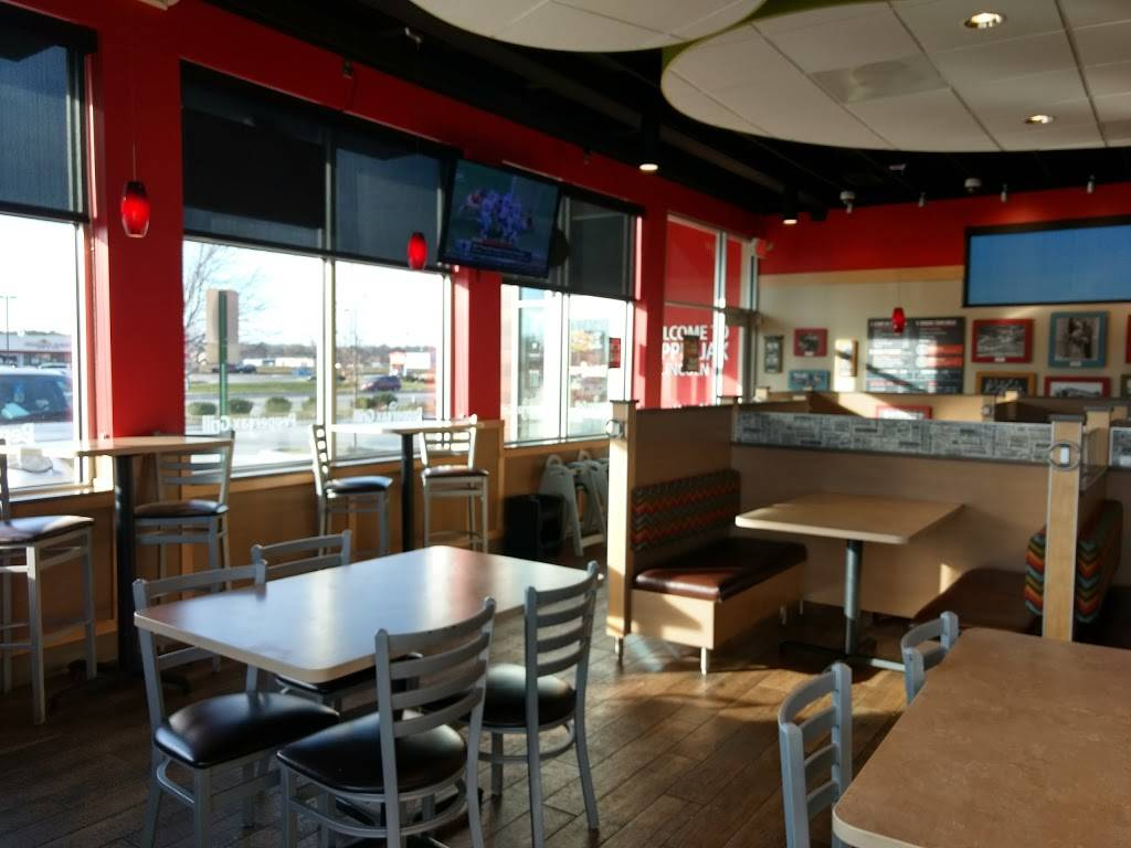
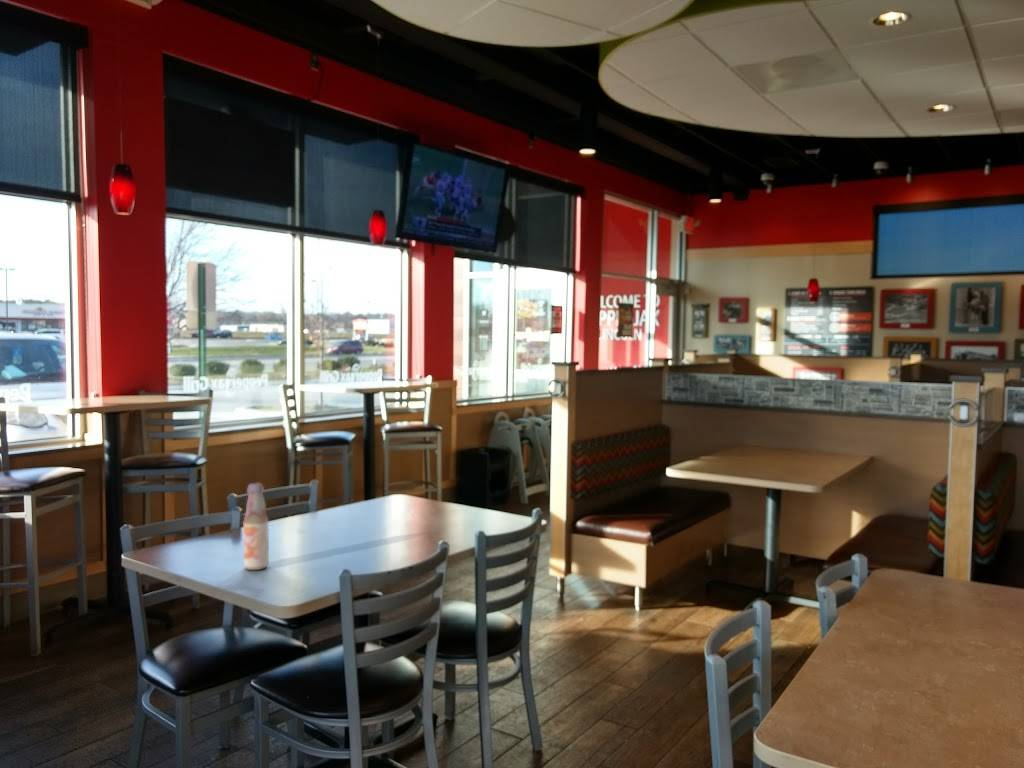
+ bottle [242,482,270,571]
